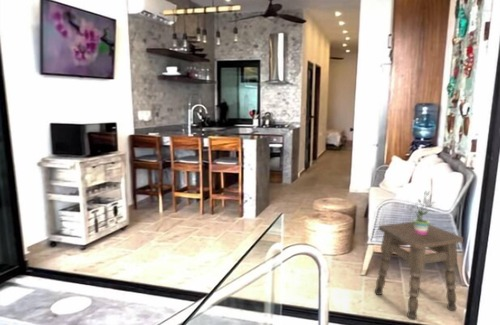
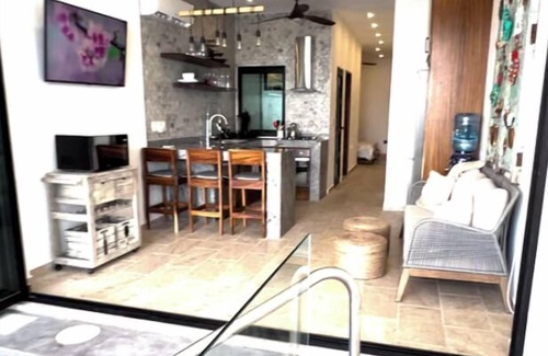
- potted plant [407,190,436,235]
- side table [374,221,464,321]
